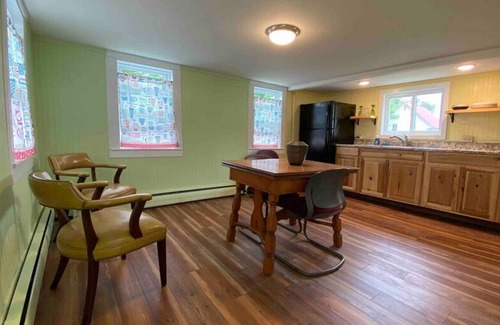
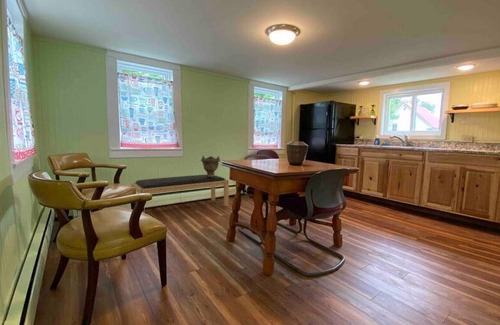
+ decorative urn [200,155,221,177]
+ bench [130,174,230,214]
